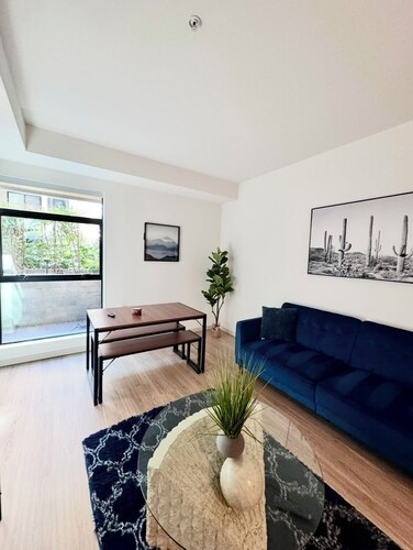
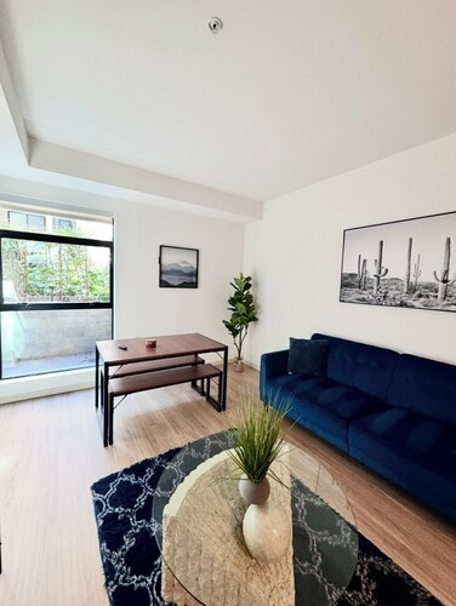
- remote control [272,495,312,520]
